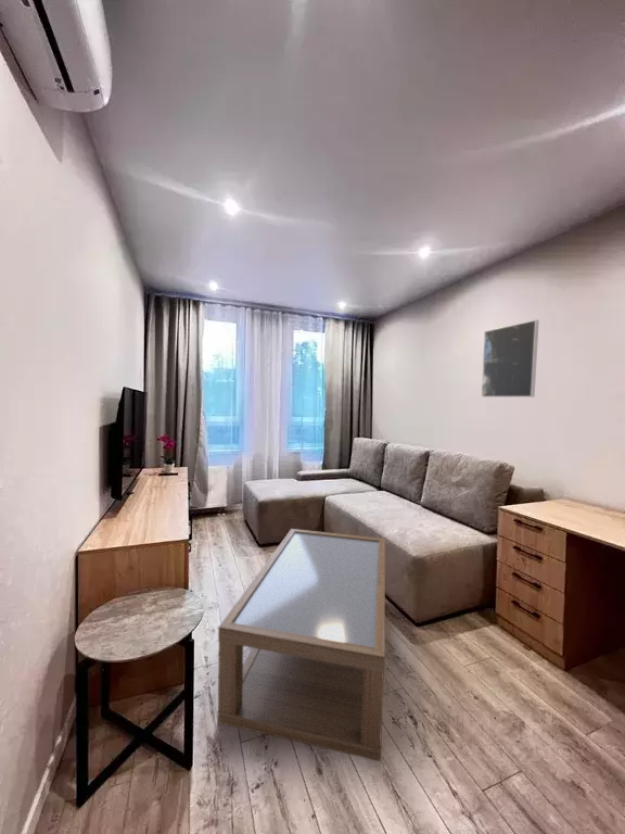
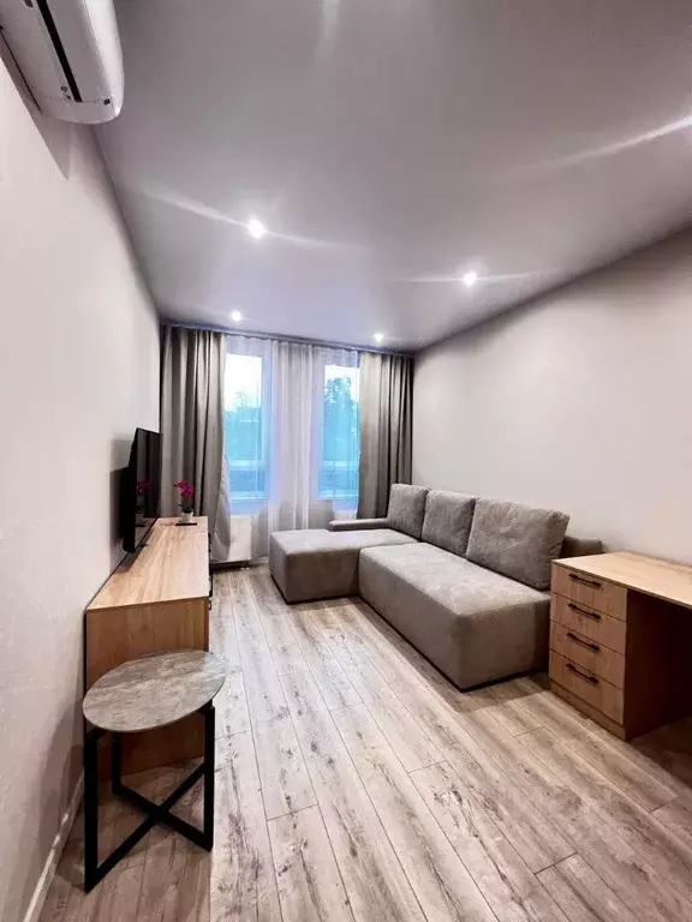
- coffee table [216,528,386,762]
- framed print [480,319,540,399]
